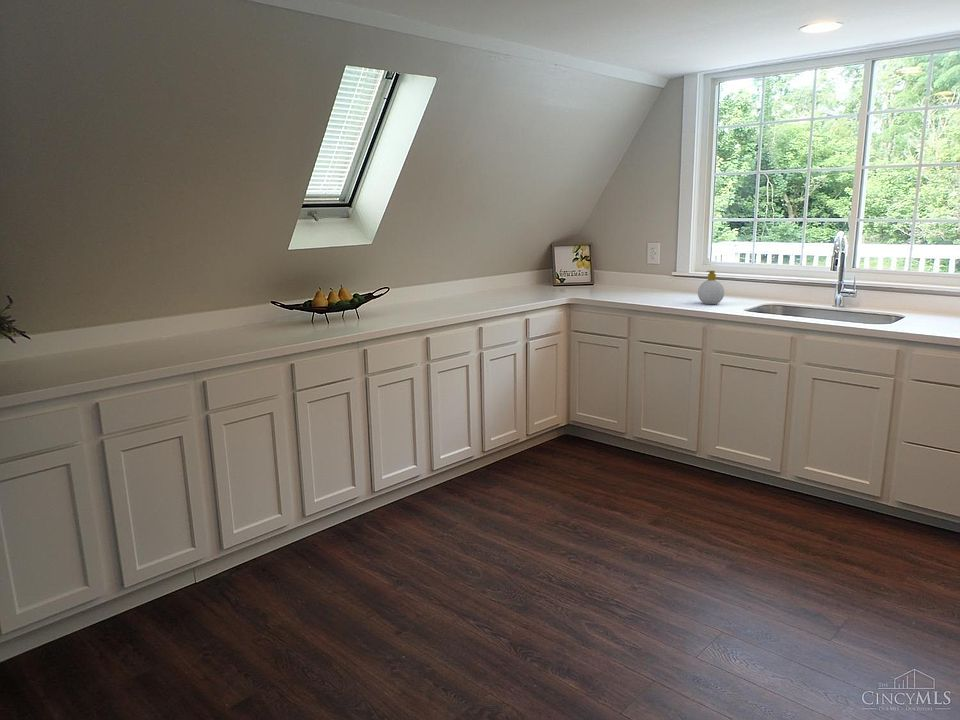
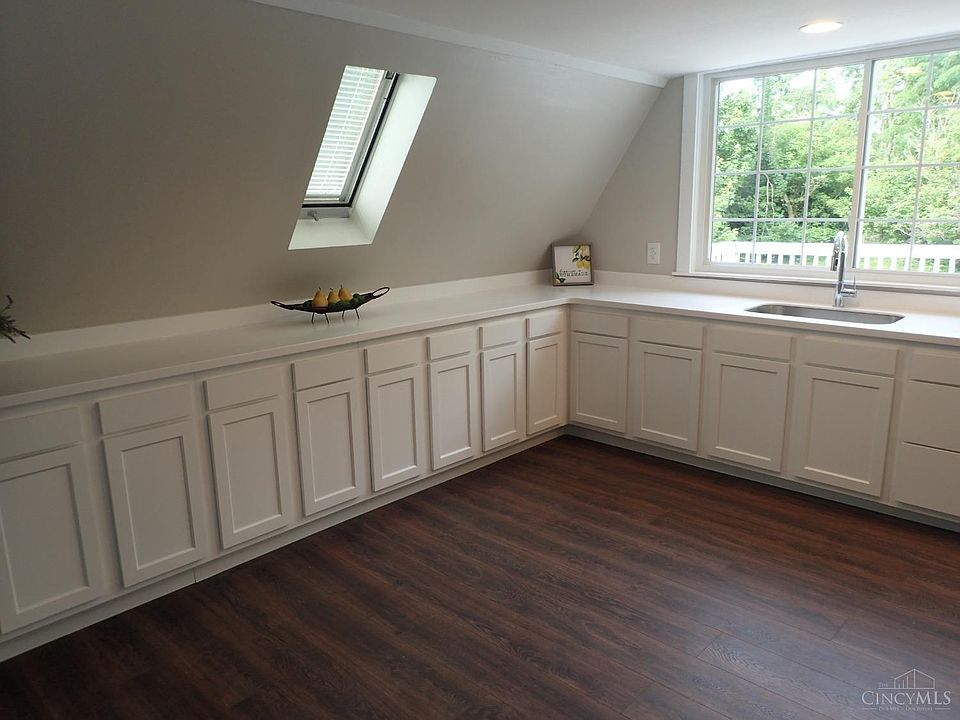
- soap bottle [697,270,725,305]
